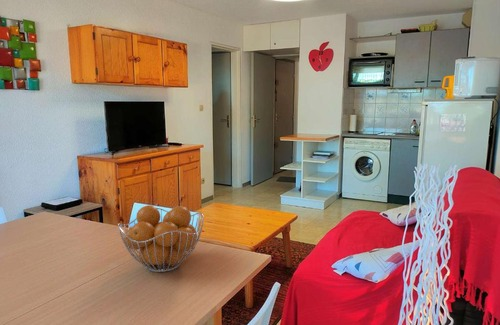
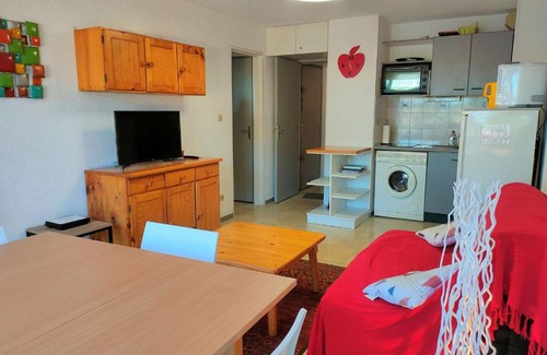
- fruit basket [117,204,205,273]
